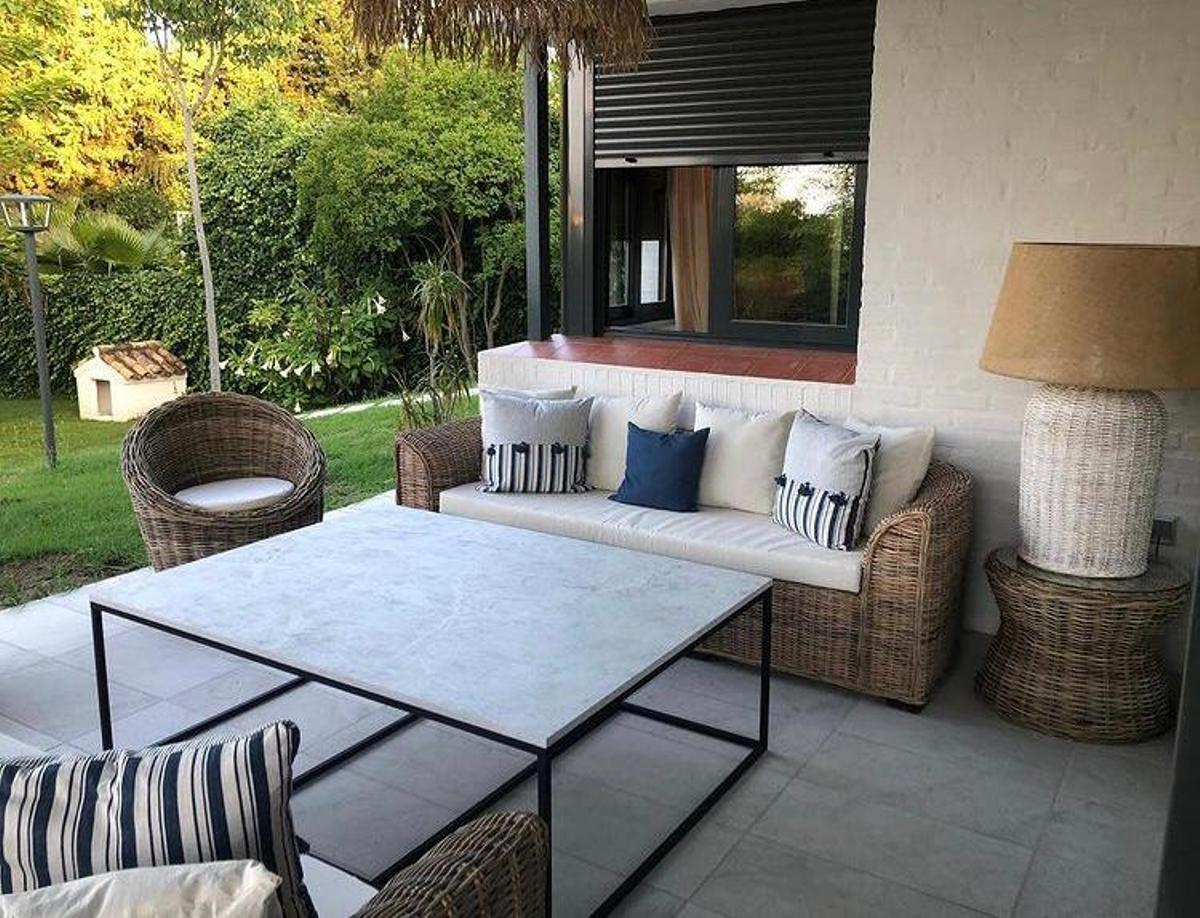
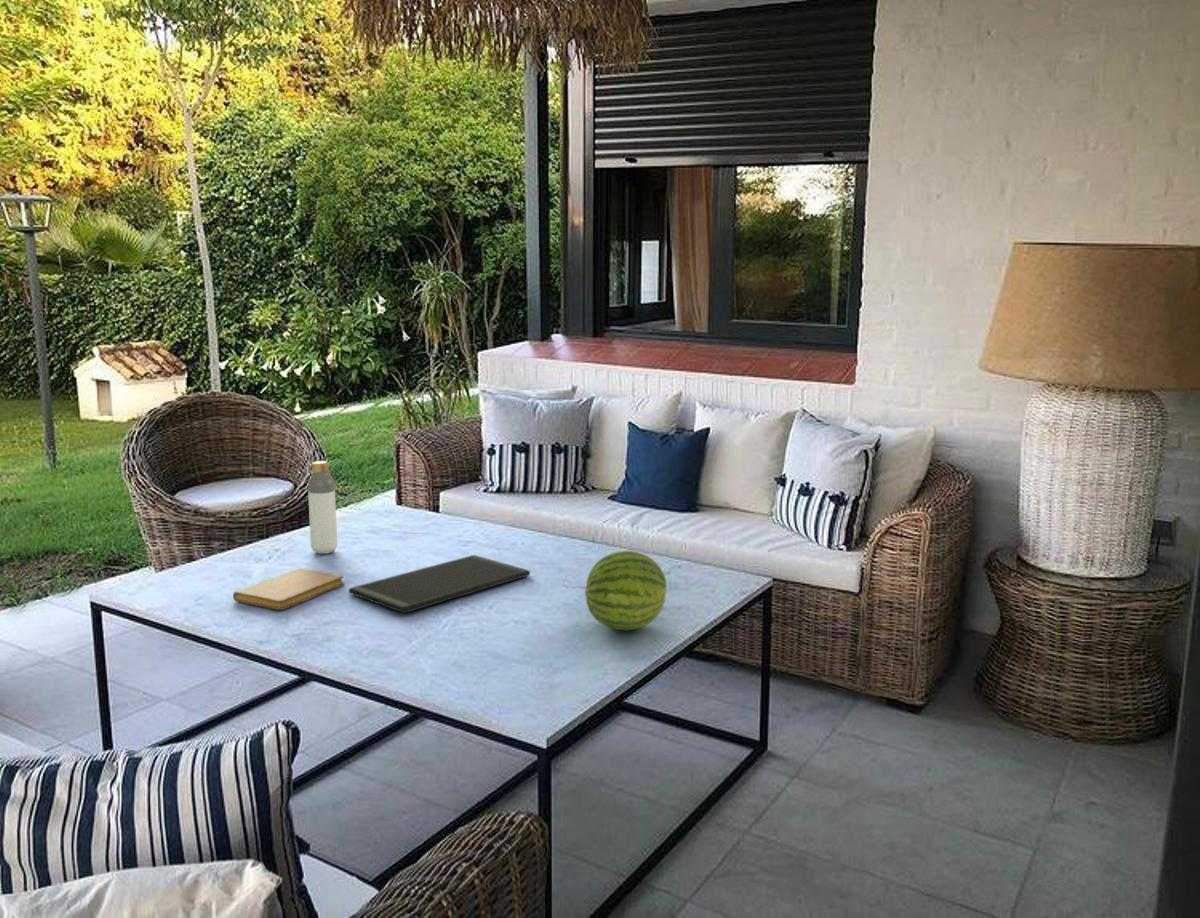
+ cutting board [348,554,531,614]
+ bottle [307,460,338,555]
+ fruit [584,550,668,631]
+ notebook [232,567,345,611]
